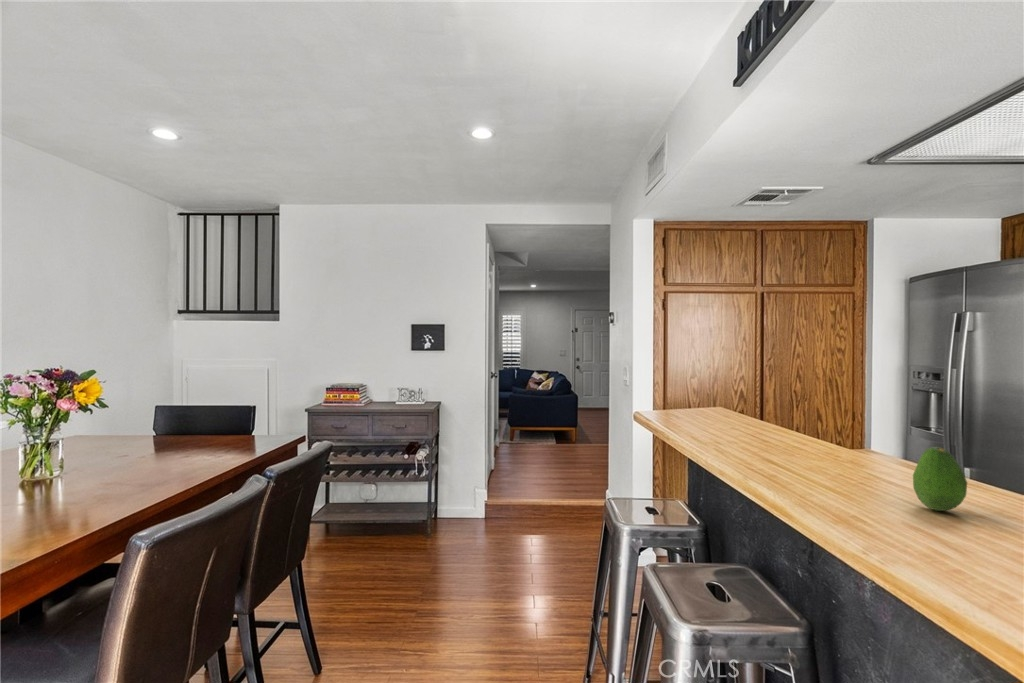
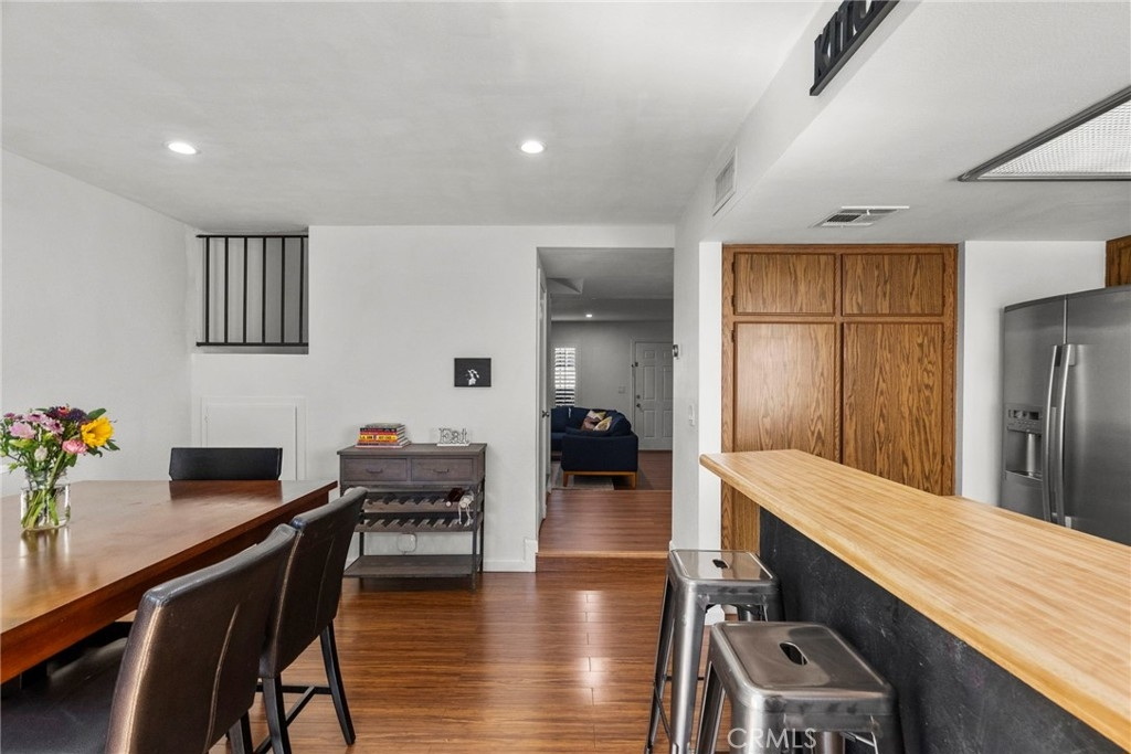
- fruit [912,446,968,512]
